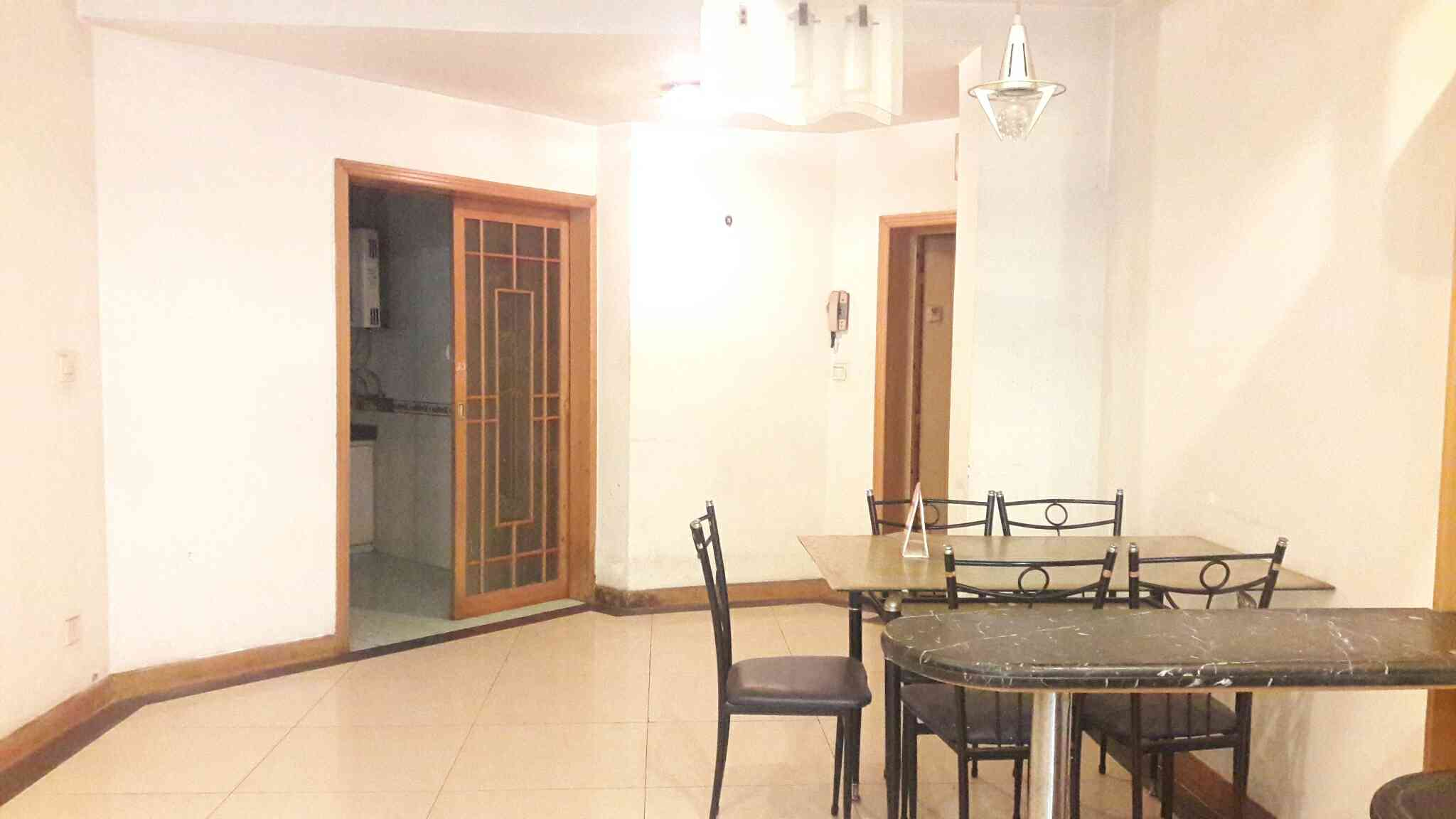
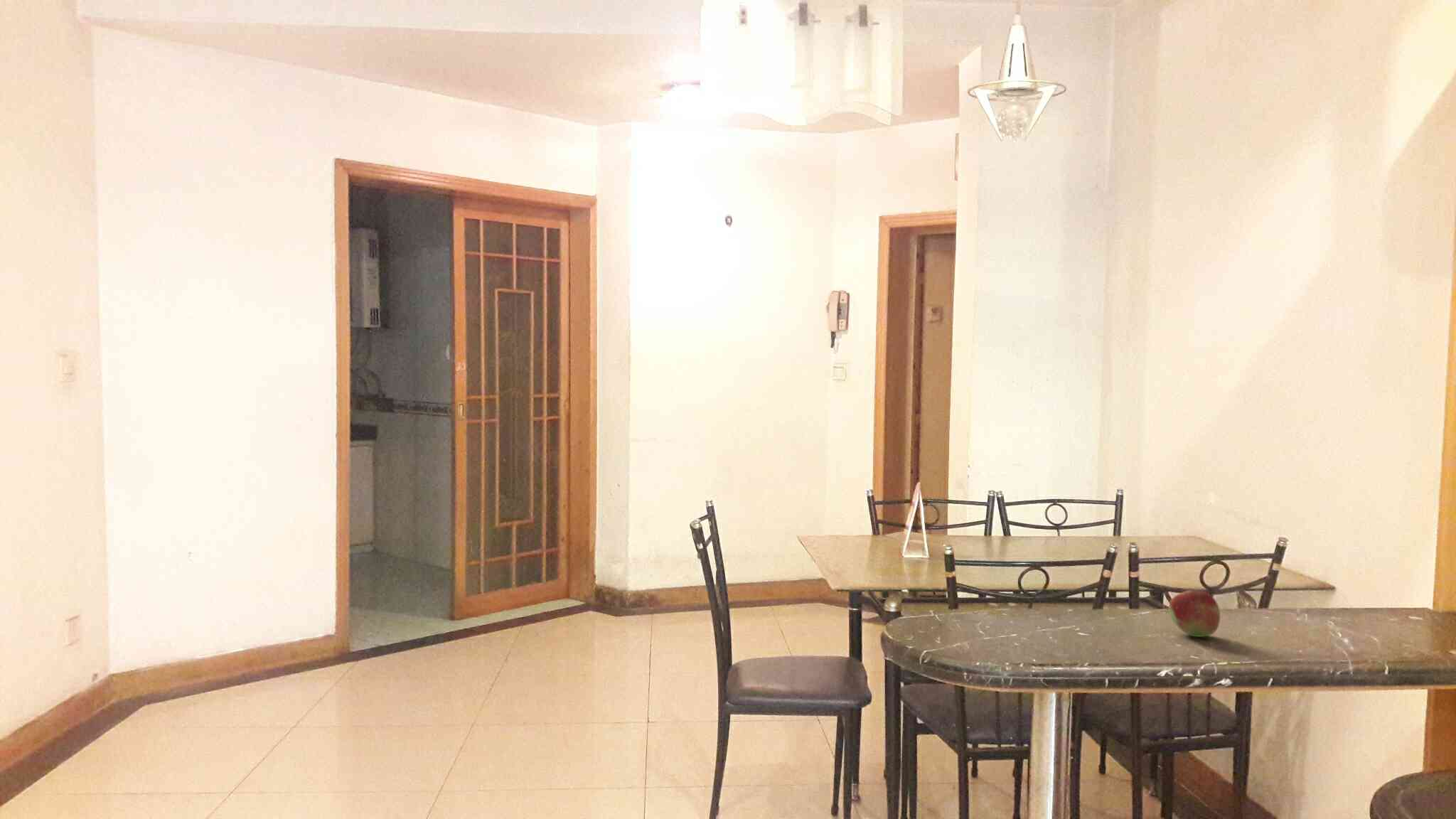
+ fruit [1168,589,1221,638]
